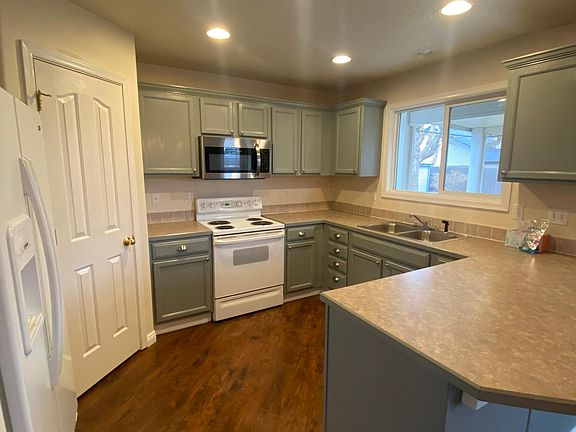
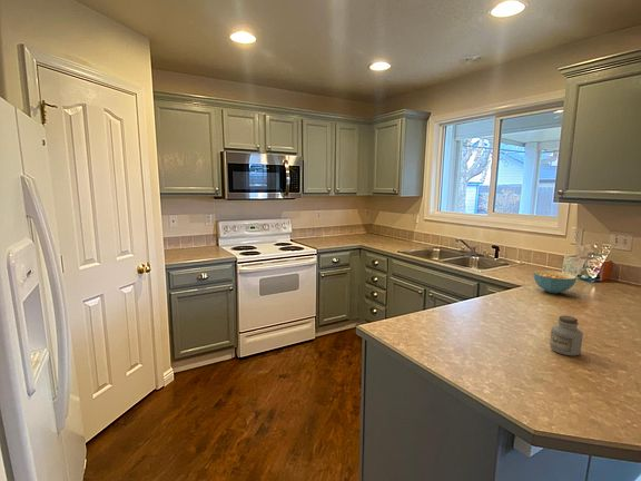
+ jar [549,314,584,356]
+ cereal bowl [532,269,578,294]
